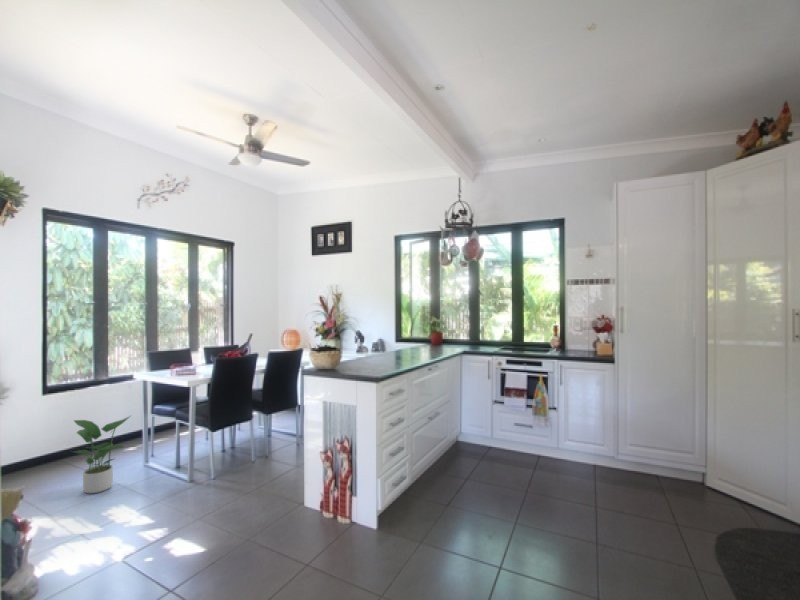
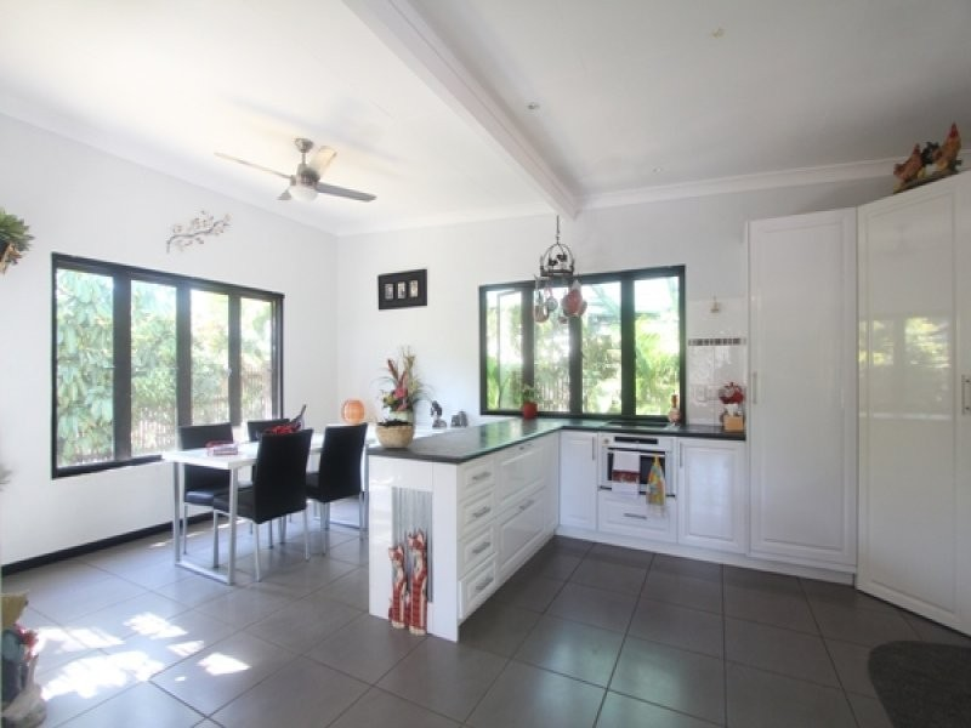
- potted plant [69,414,133,494]
